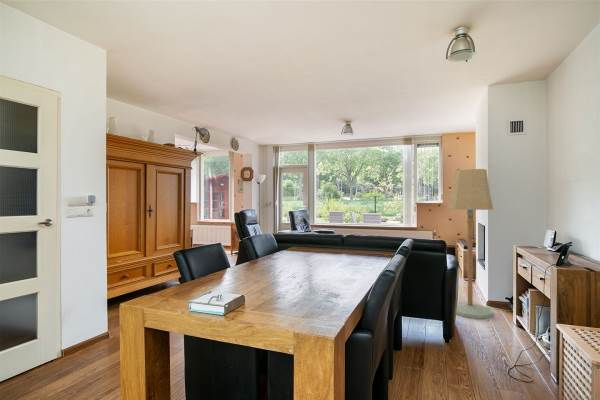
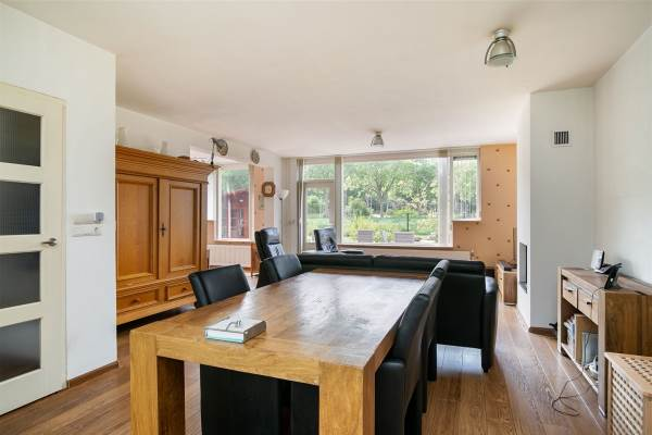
- floor lamp [447,168,494,320]
